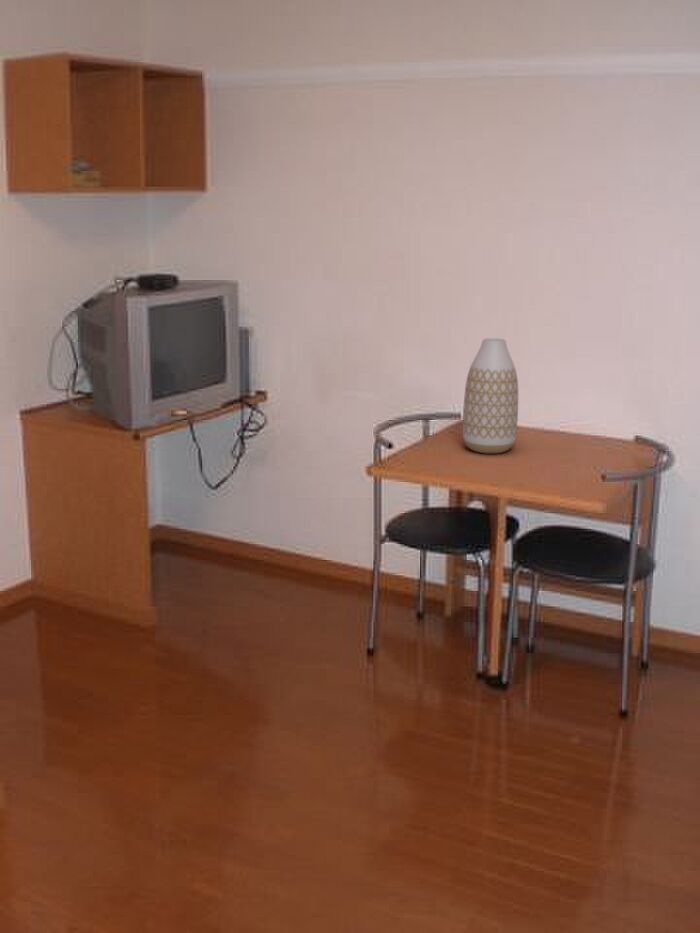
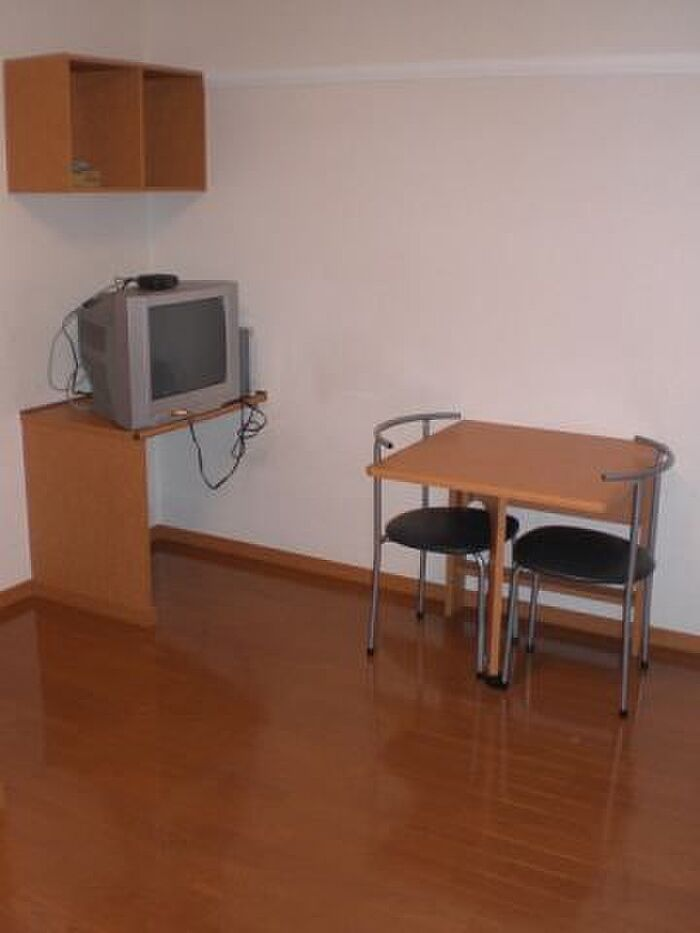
- vase [462,337,519,454]
